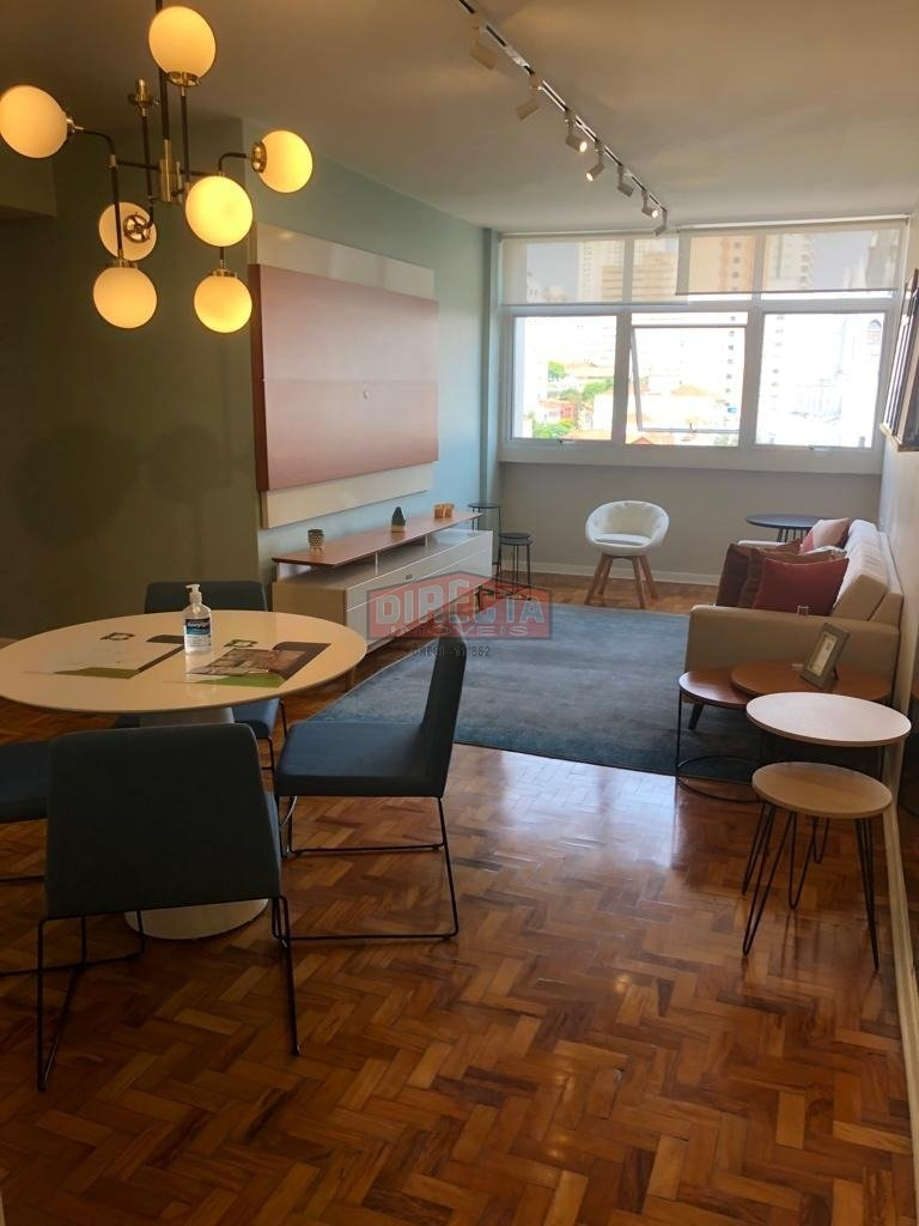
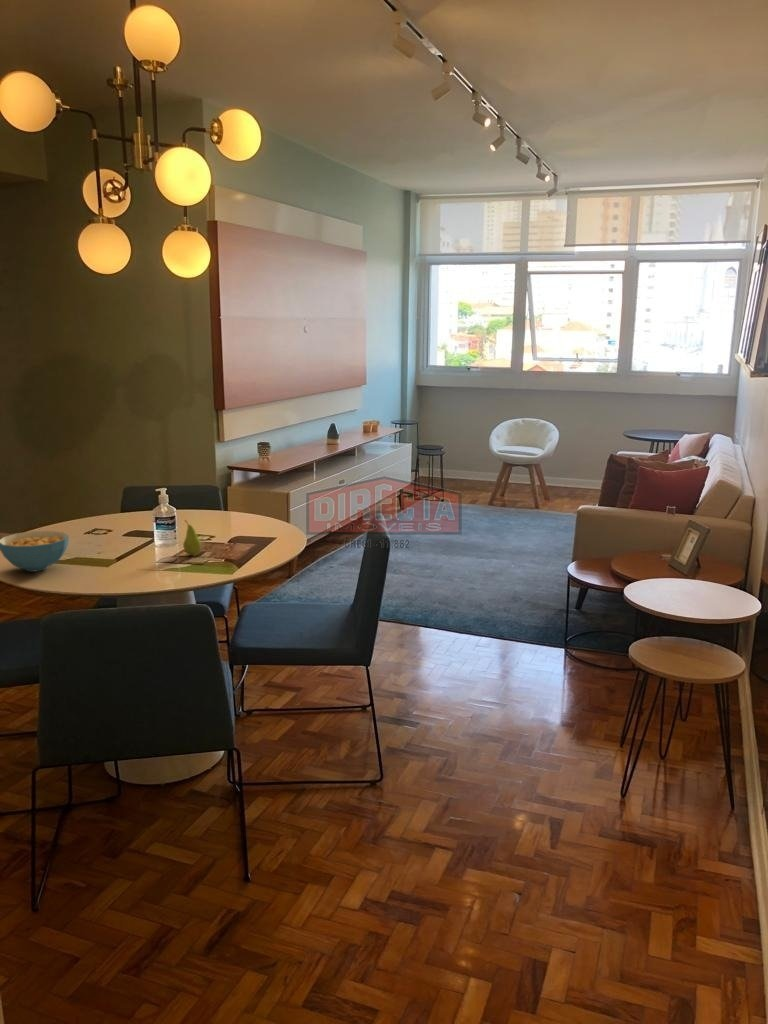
+ cereal bowl [0,530,70,573]
+ fruit [182,519,202,556]
